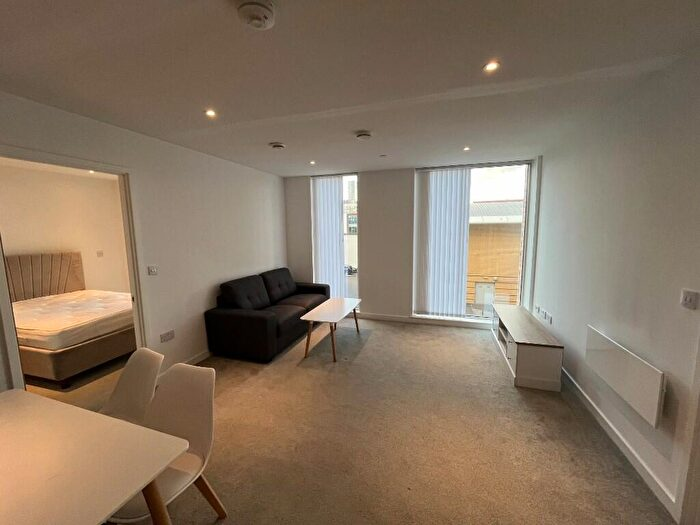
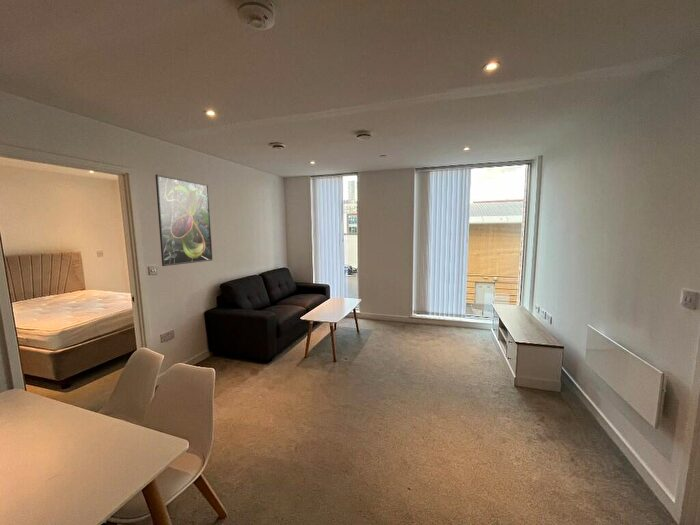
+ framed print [154,174,214,267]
